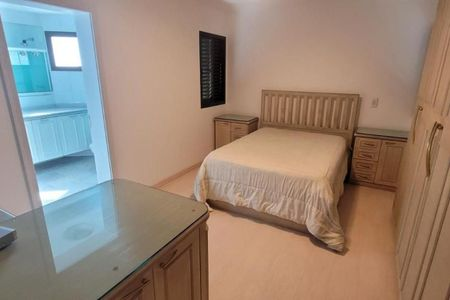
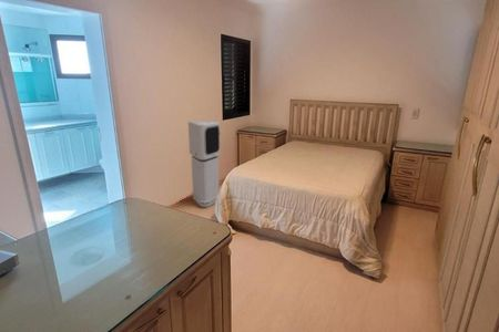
+ air purifier [187,120,221,208]
